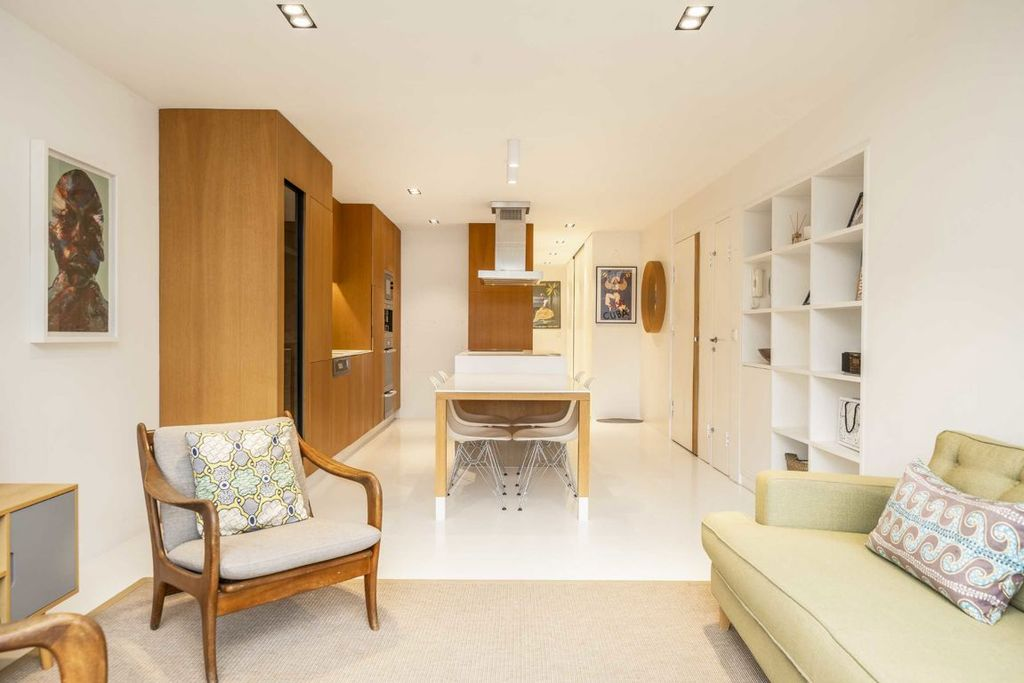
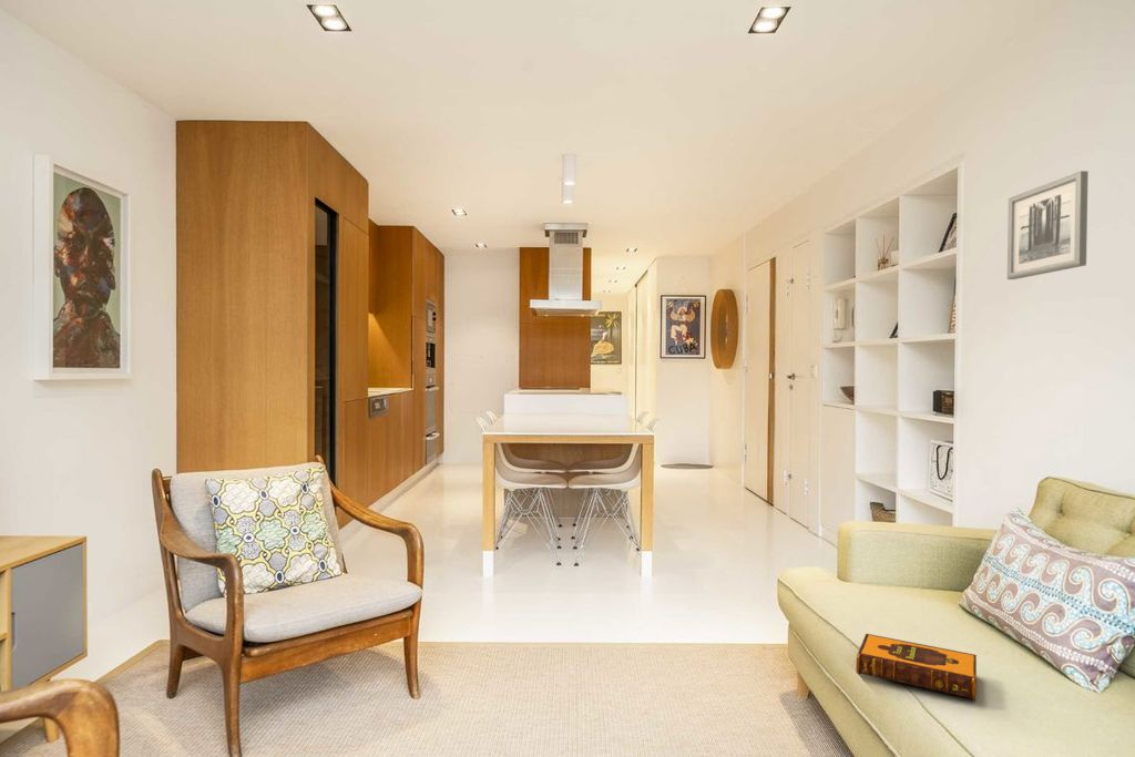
+ wall art [1006,170,1090,280]
+ hardback book [855,633,978,702]
